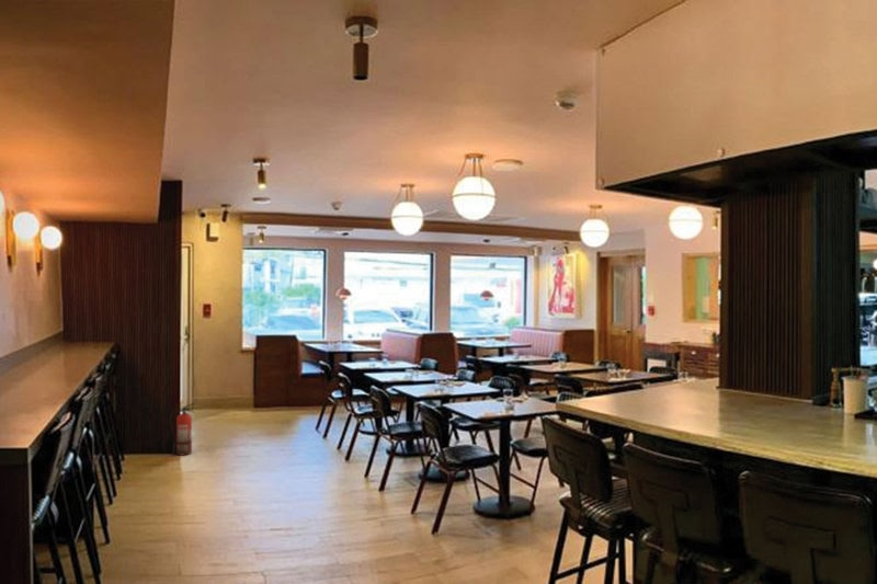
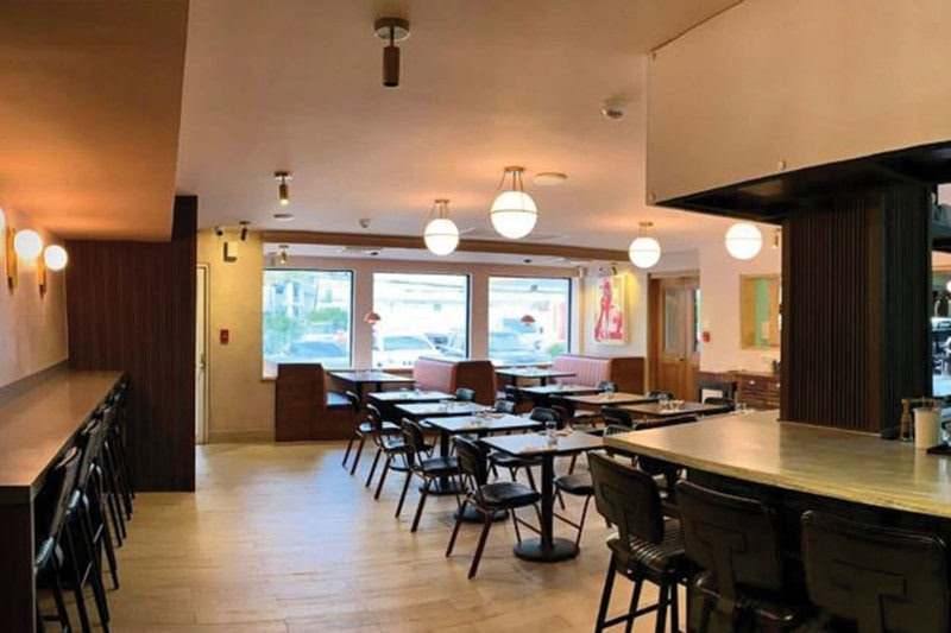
- fire extinguisher [169,402,196,457]
